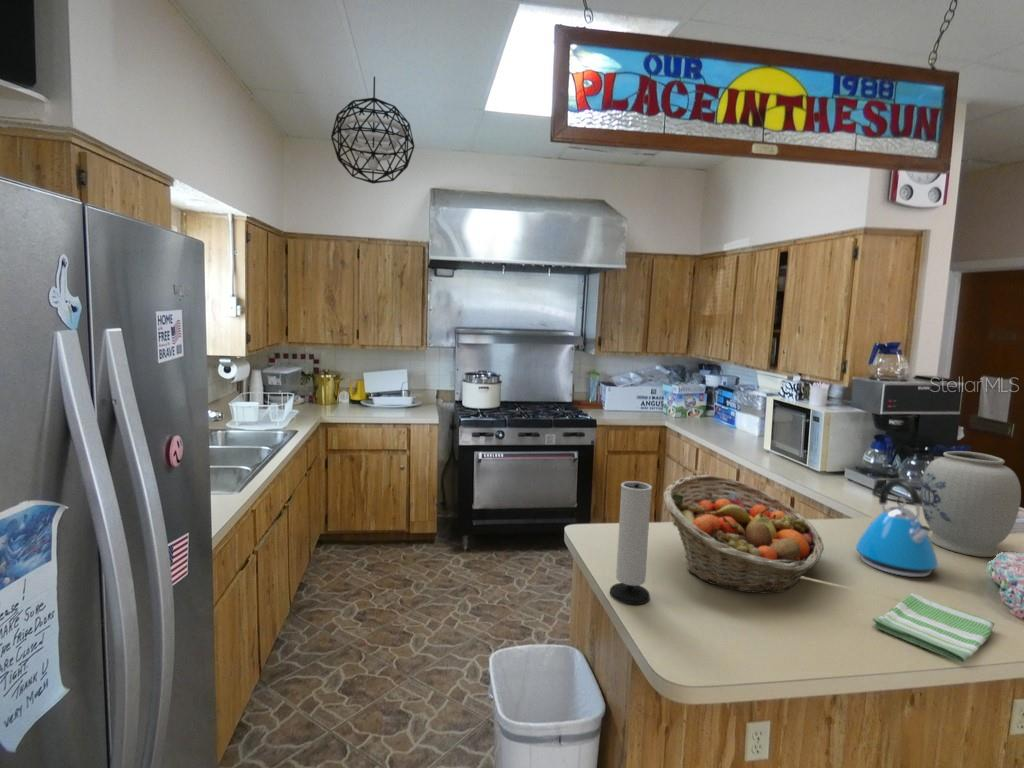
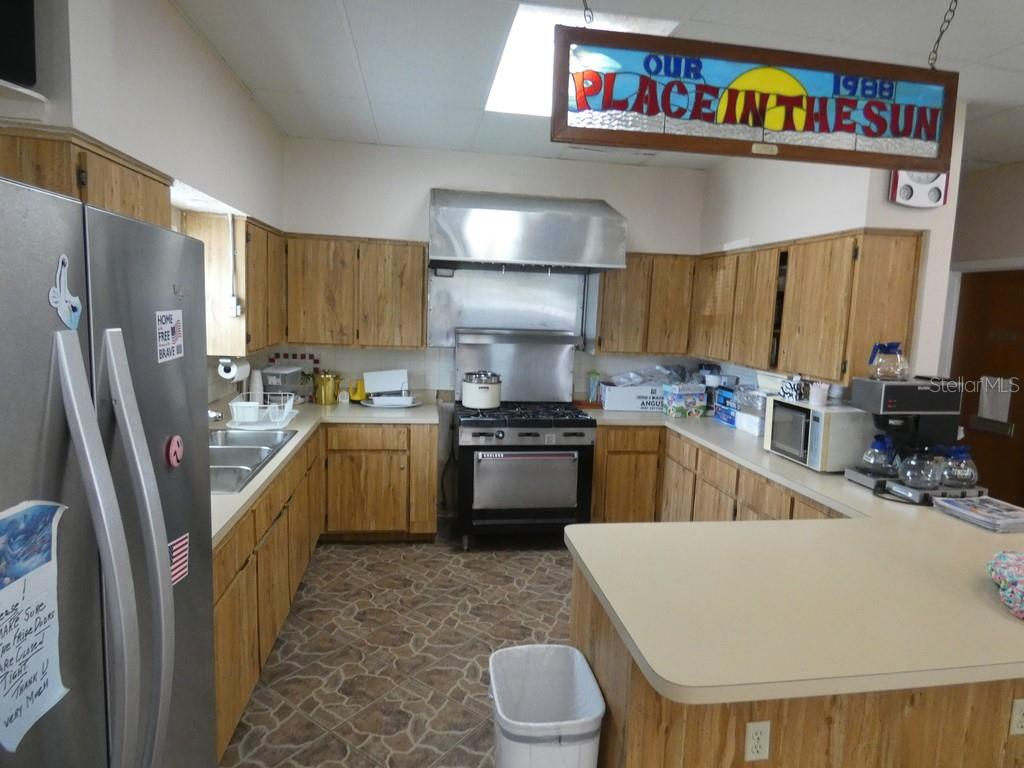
- pendant light [330,76,415,185]
- vase [920,450,1022,558]
- kettle [855,478,939,578]
- speaker [609,480,653,605]
- dish towel [871,593,996,664]
- fruit basket [663,474,825,594]
